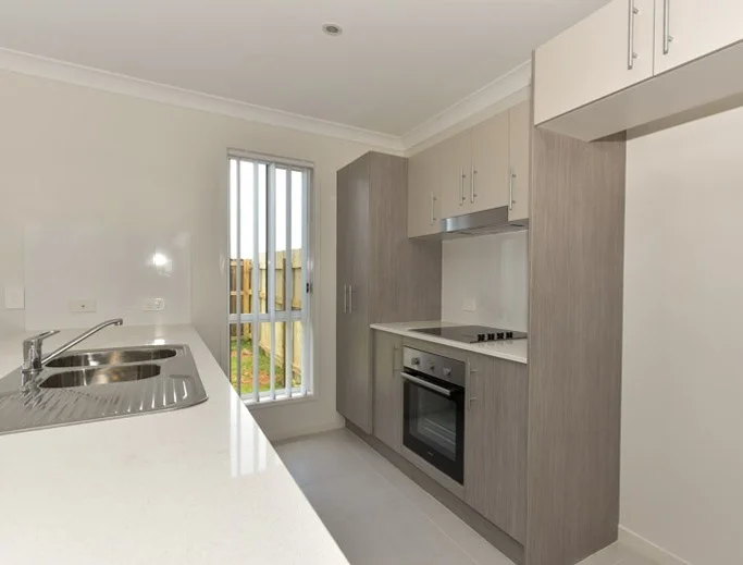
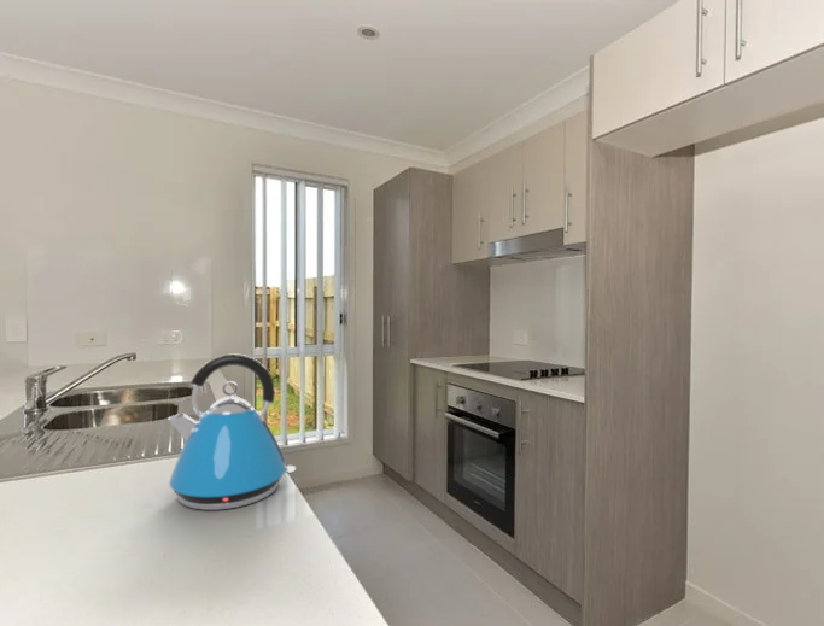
+ kettle [166,353,297,511]
